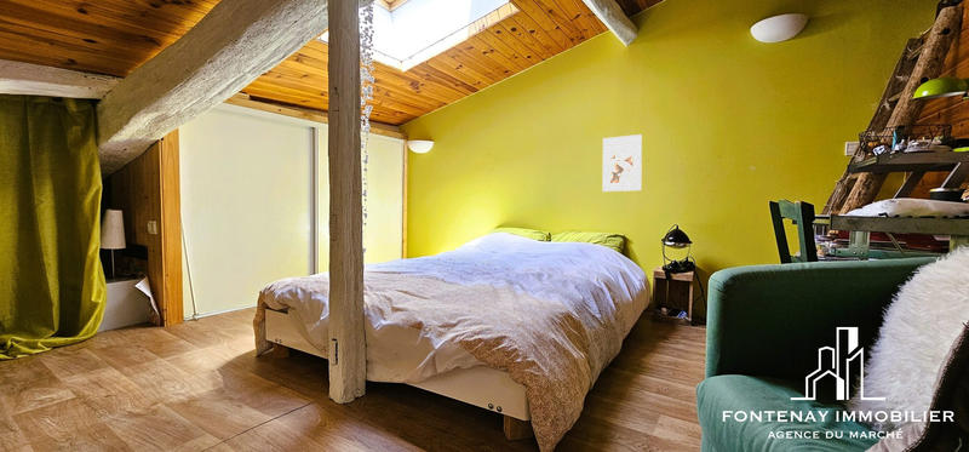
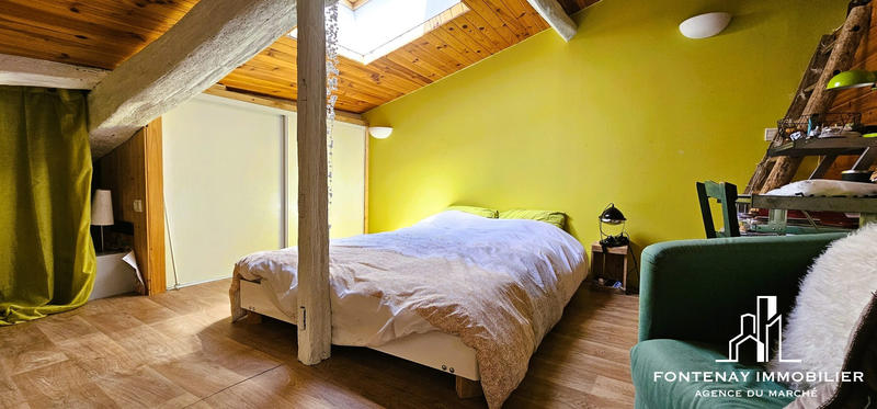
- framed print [602,133,643,193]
